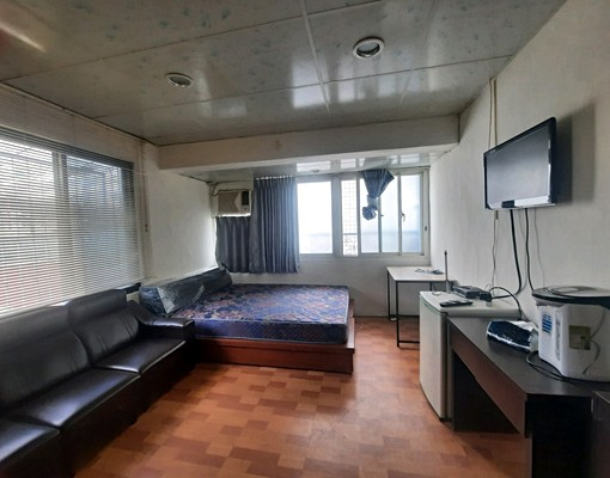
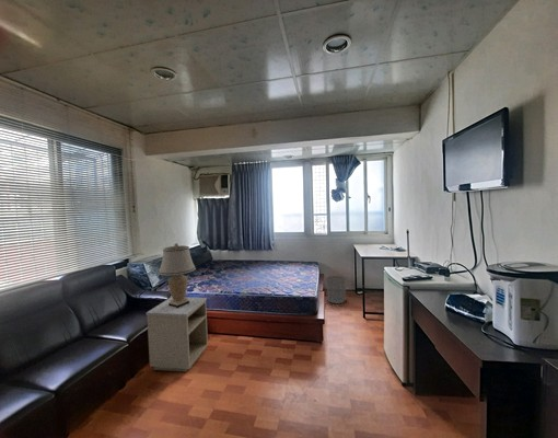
+ waste bin [325,275,347,304]
+ nightstand [146,296,209,373]
+ table lamp [158,242,197,308]
